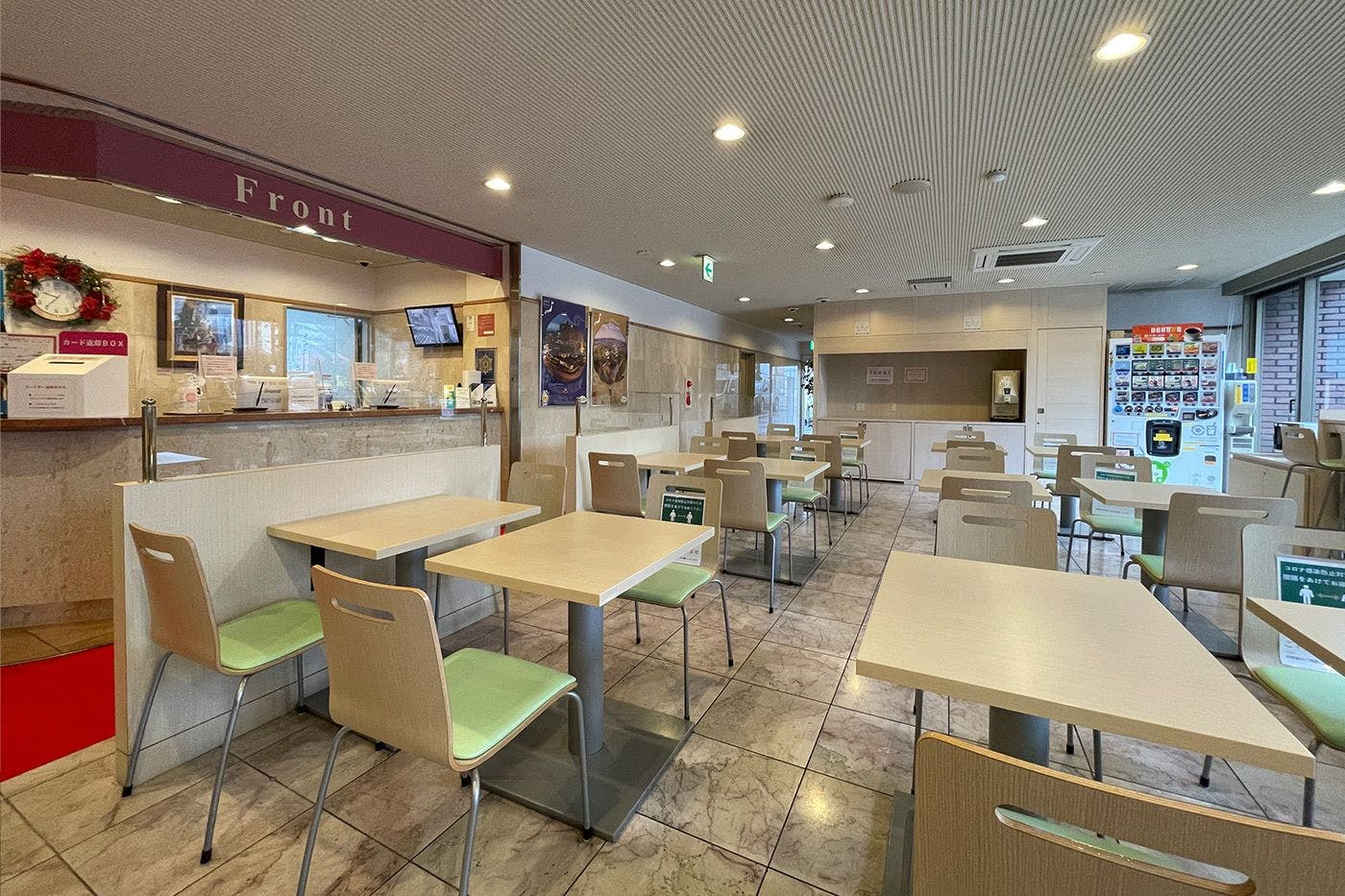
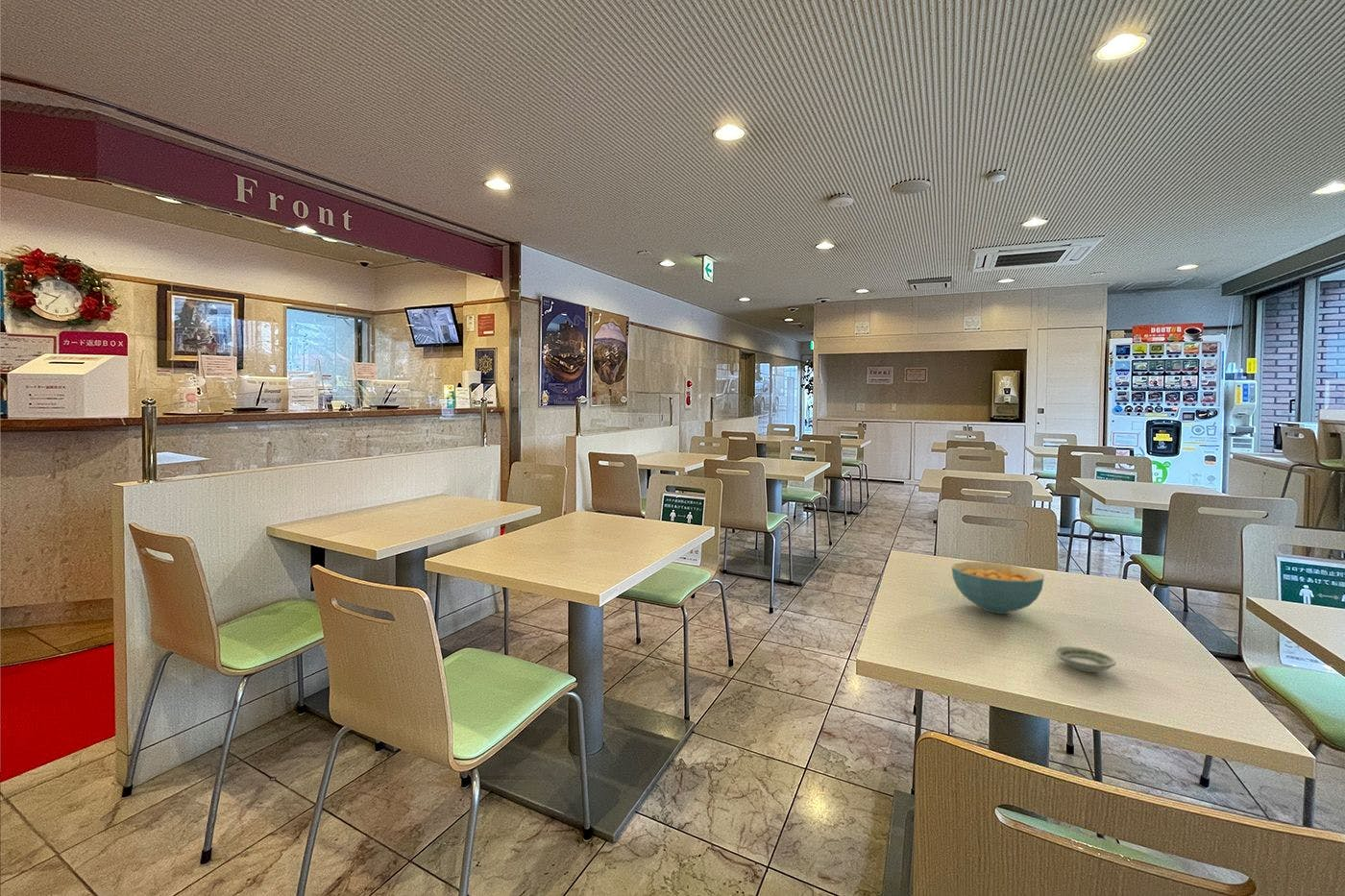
+ saucer [1054,645,1117,673]
+ cereal bowl [951,561,1045,615]
